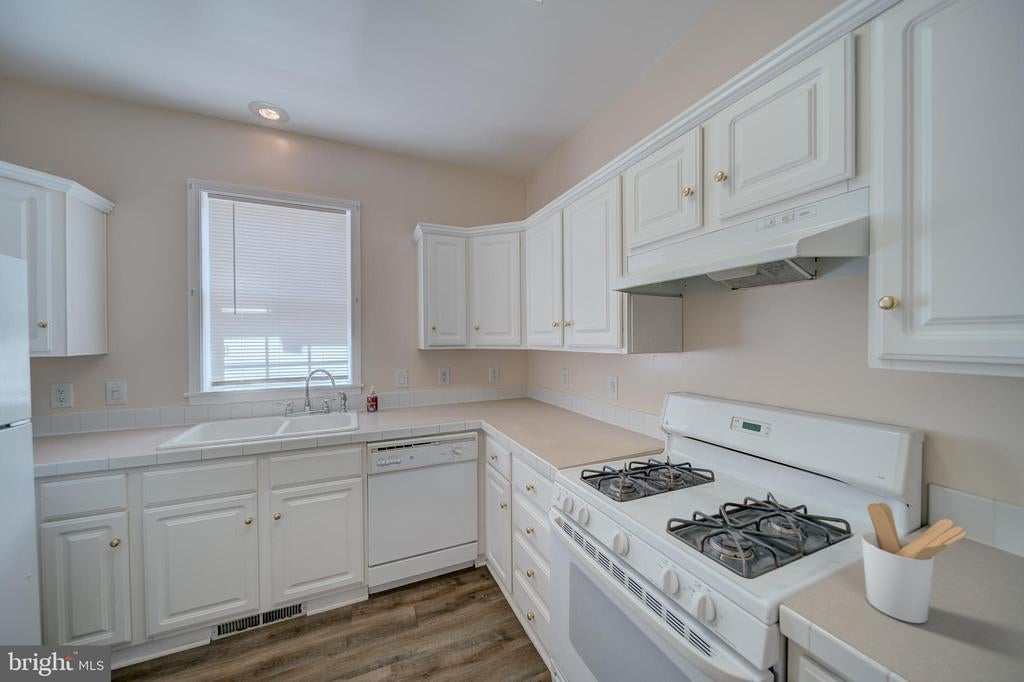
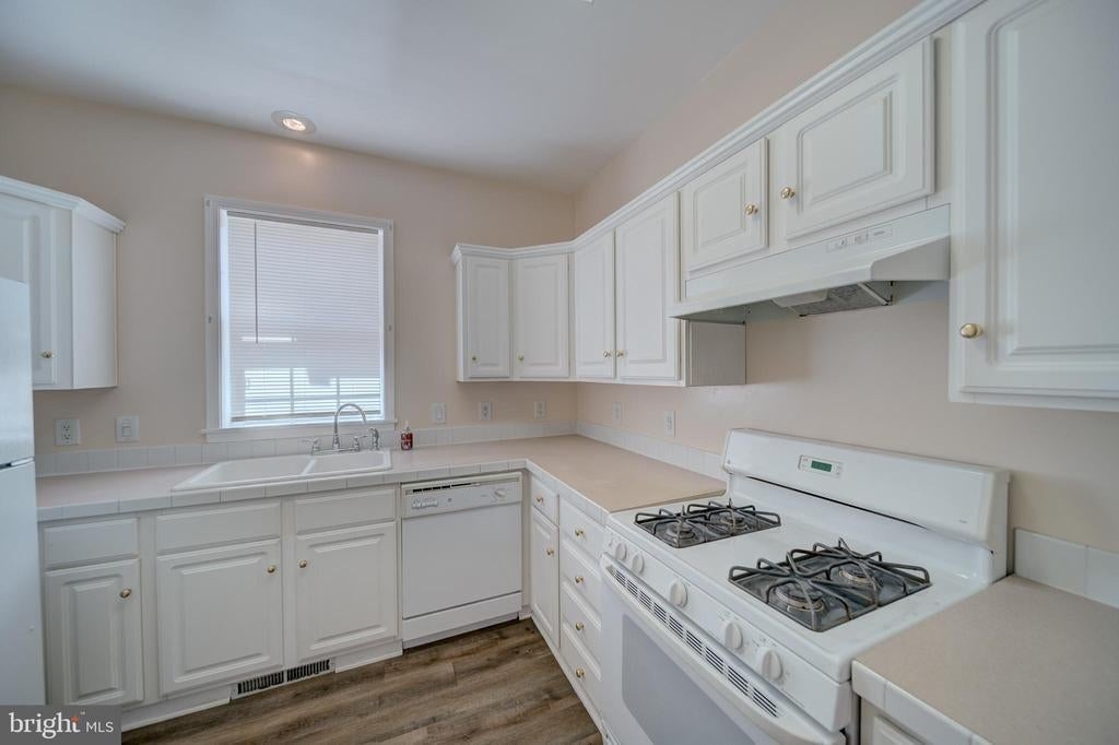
- utensil holder [861,502,968,624]
